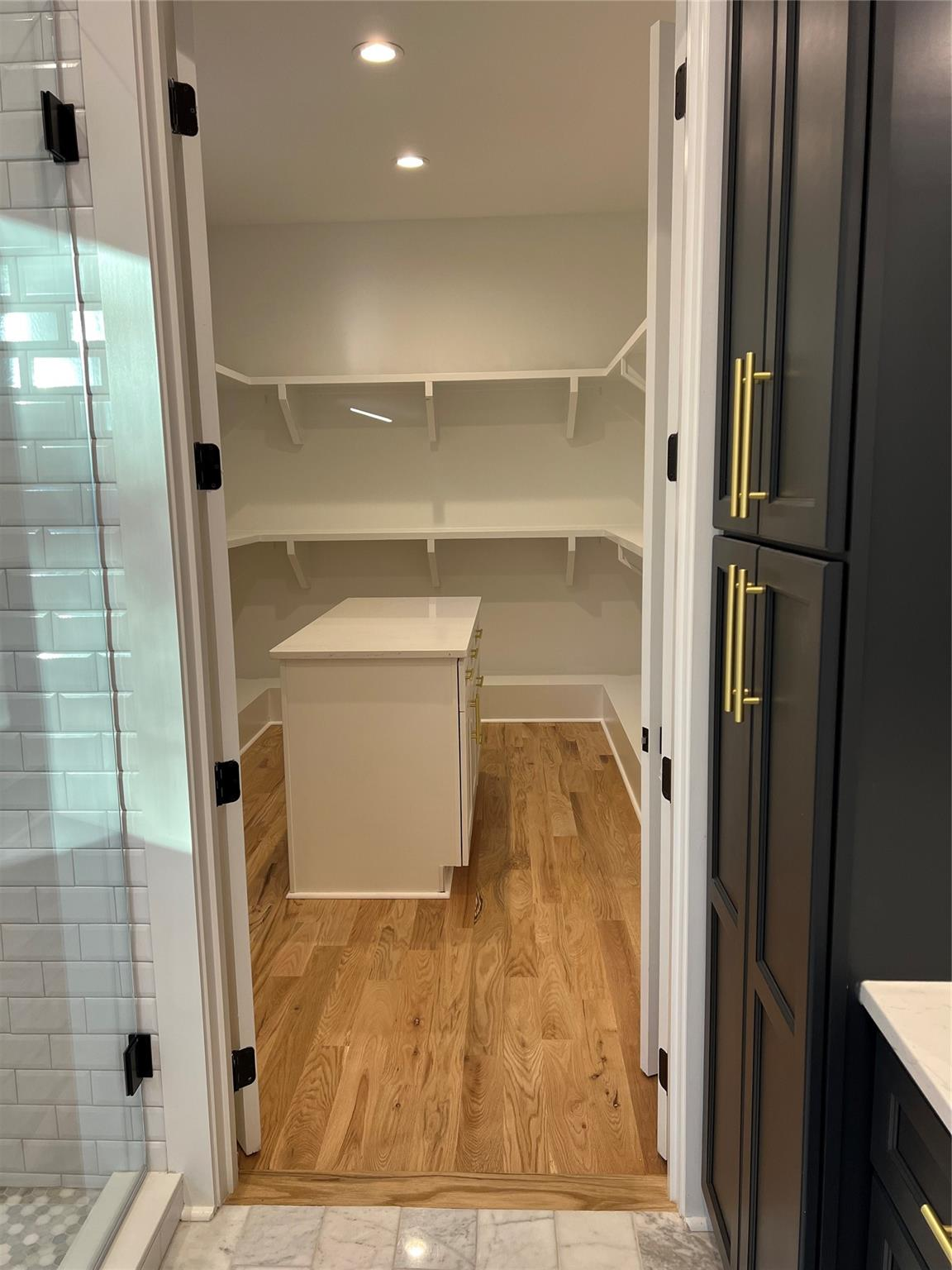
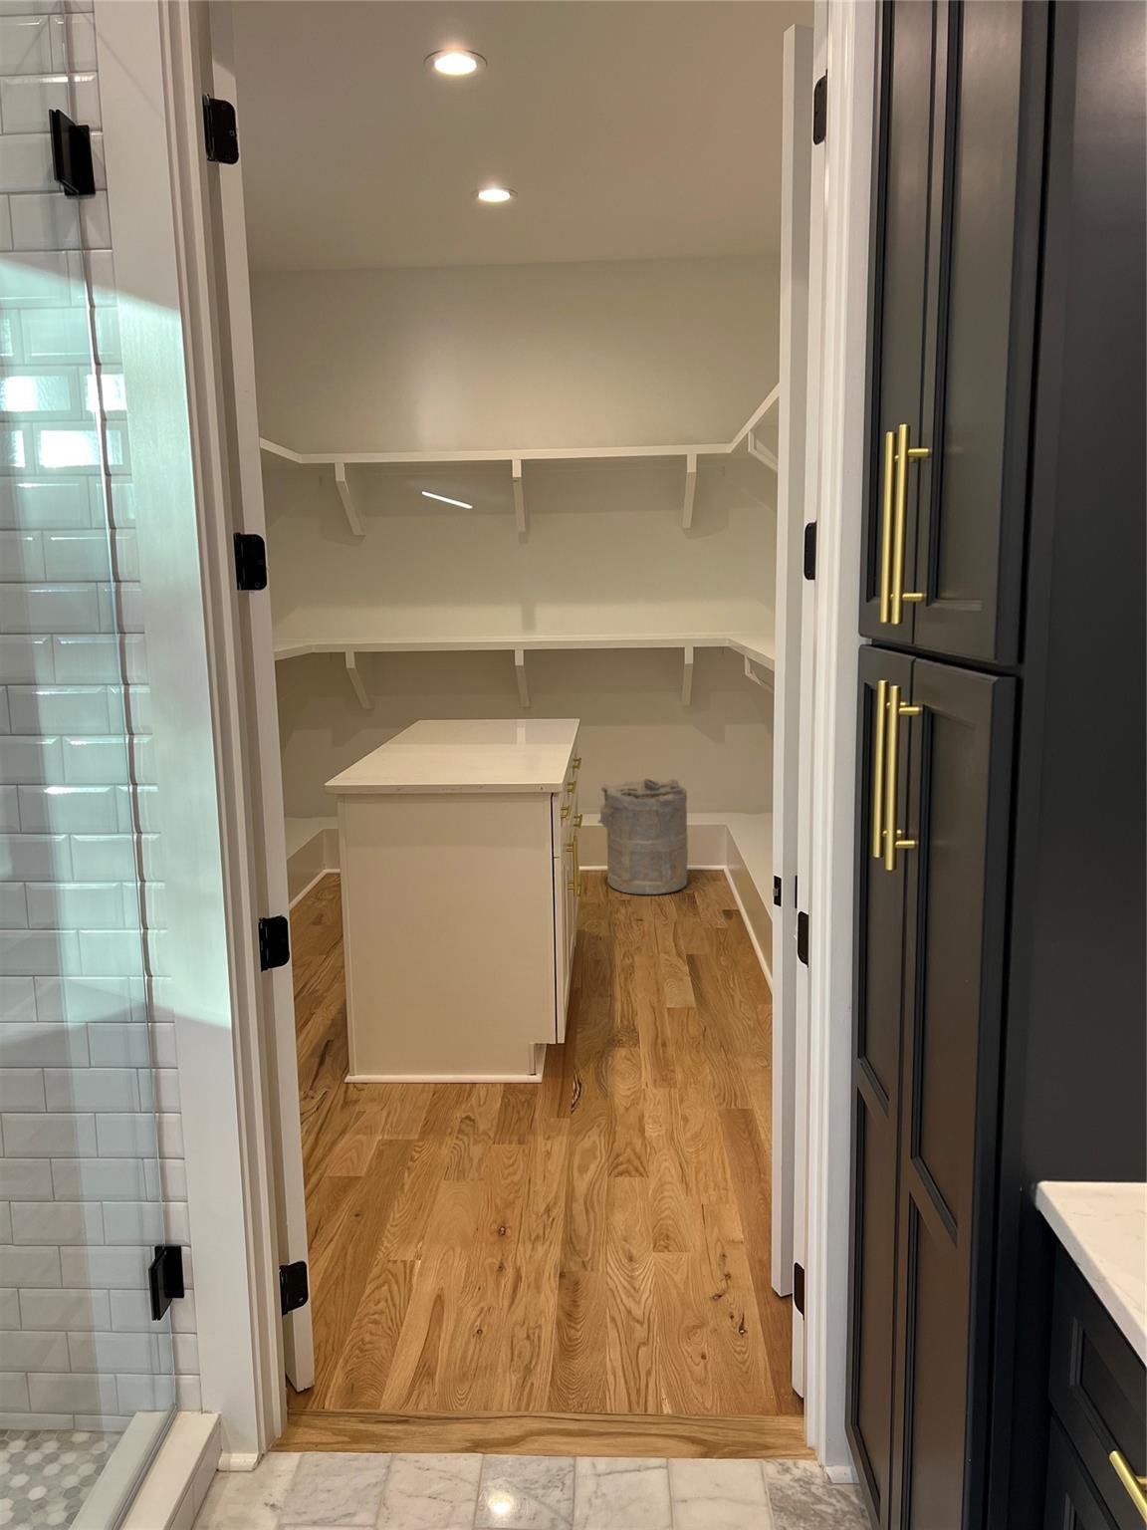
+ laundry hamper [596,777,689,895]
